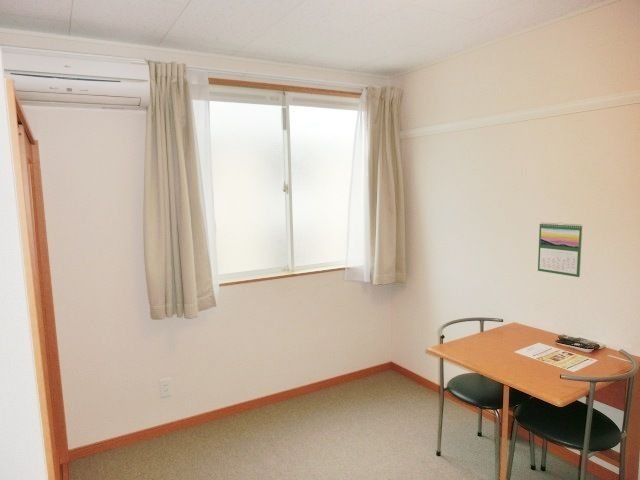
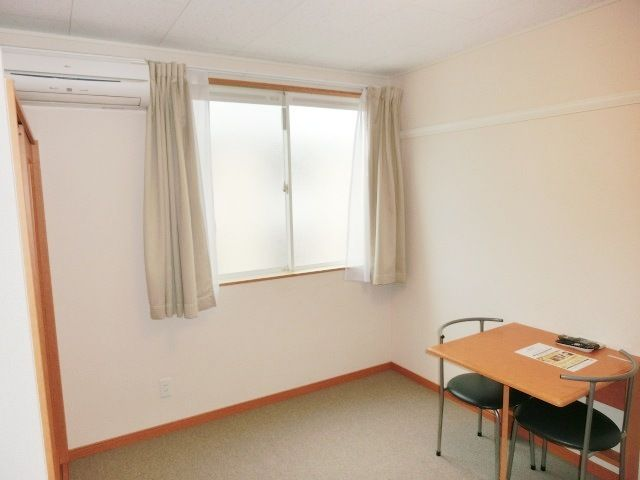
- calendar [537,222,583,278]
